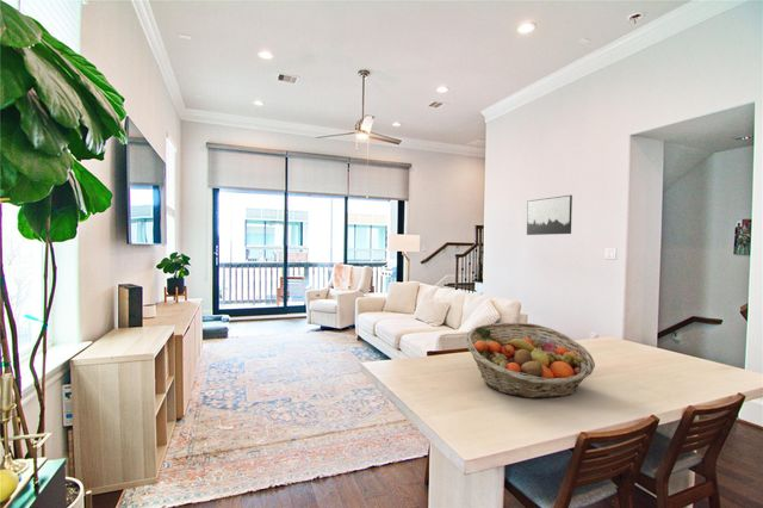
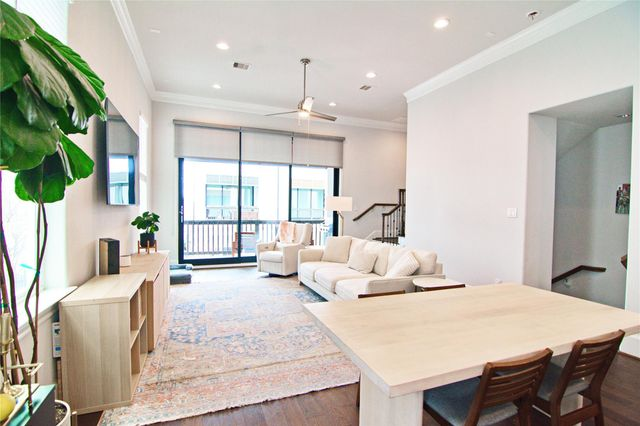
- wall art [526,194,573,236]
- fruit basket [465,321,596,399]
